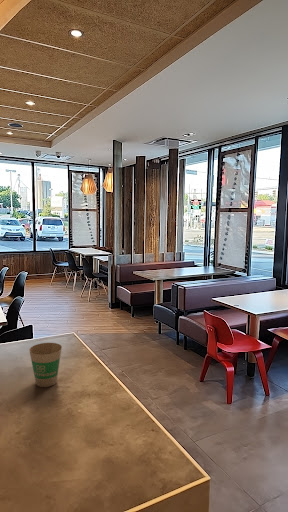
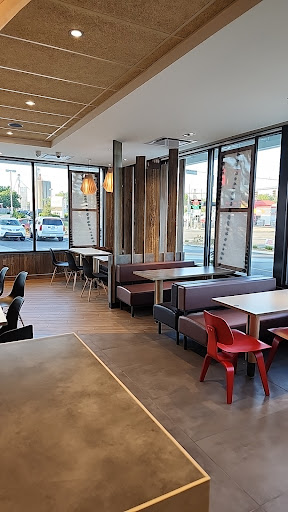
- paper cup [28,342,63,388]
